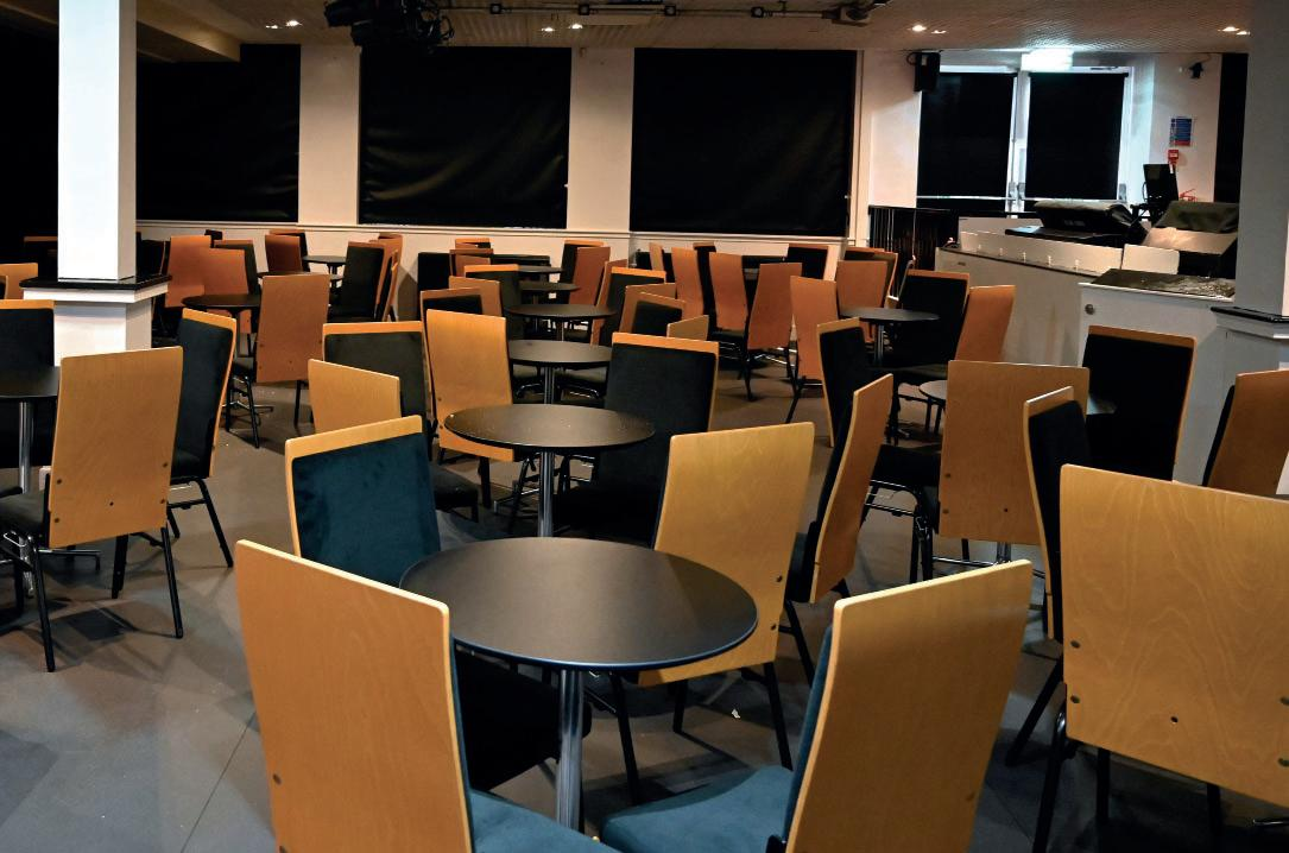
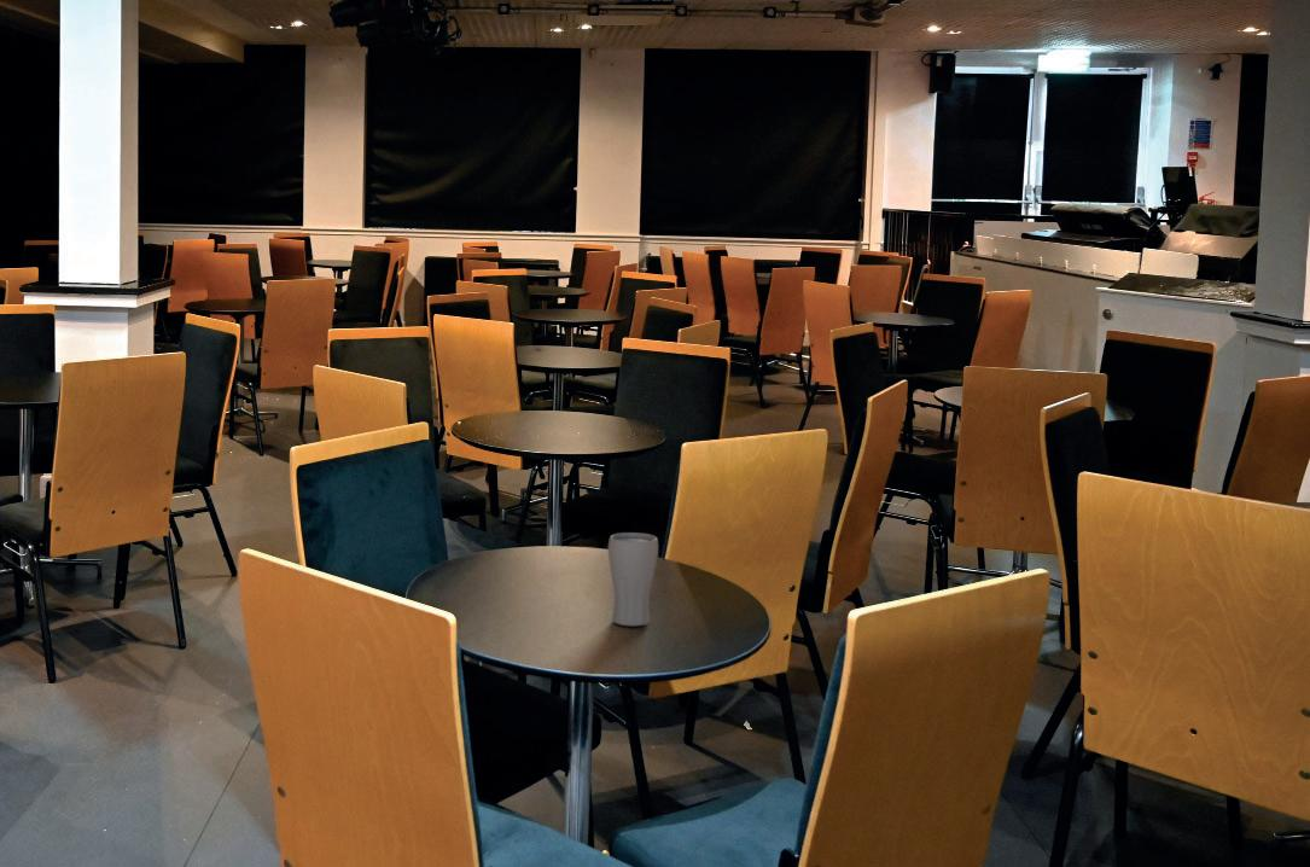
+ drinking glass [607,531,659,627]
